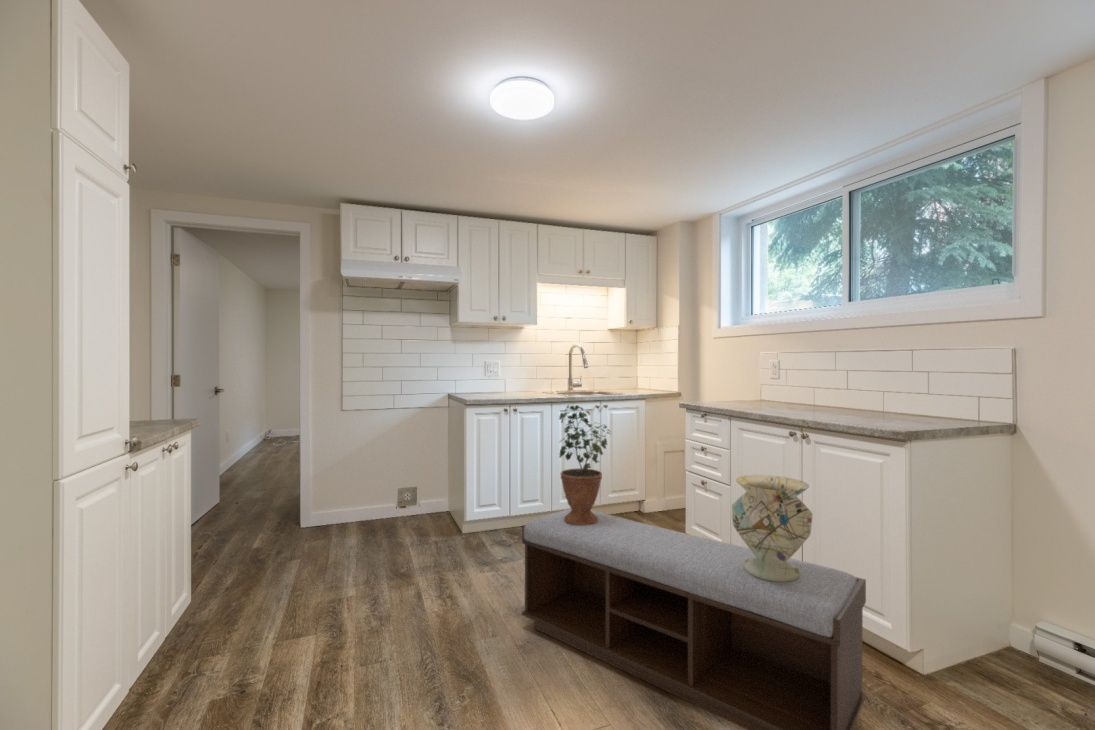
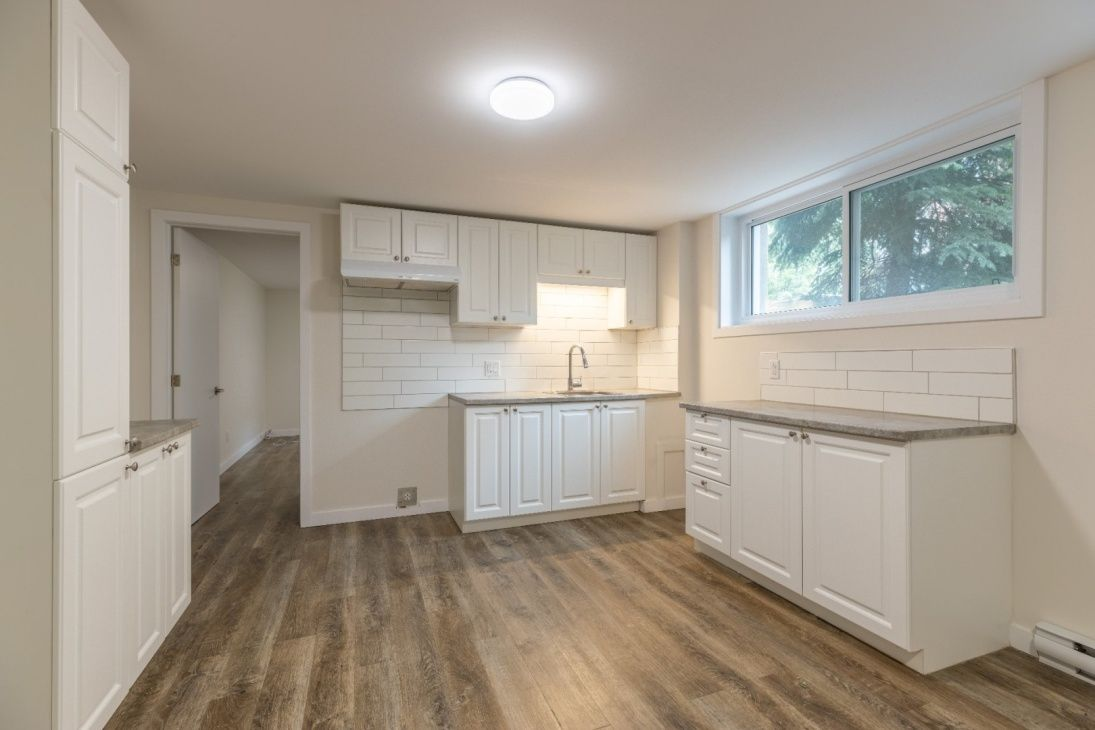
- bench [521,508,867,730]
- decorative vase [731,474,814,582]
- potted plant [558,400,612,525]
